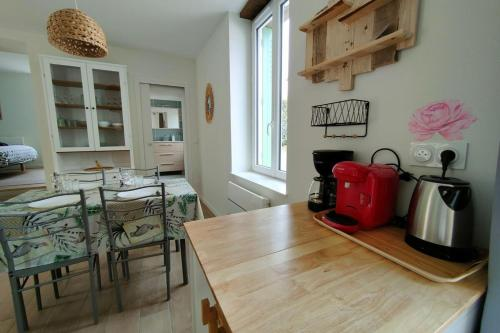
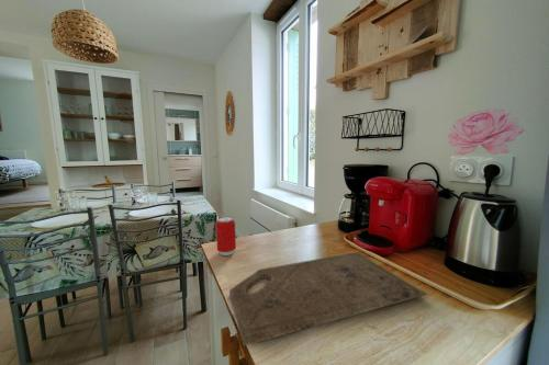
+ cutting board [228,251,429,347]
+ beverage can [215,216,237,256]
